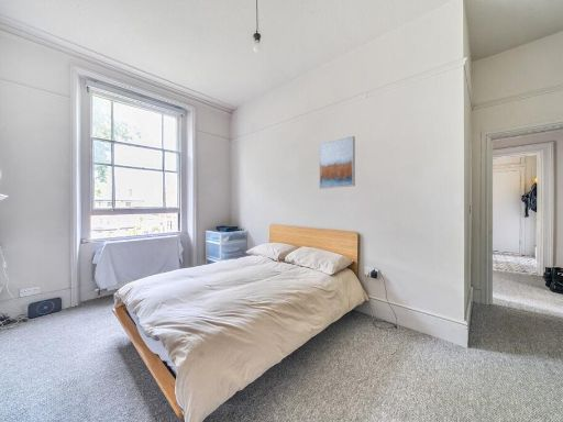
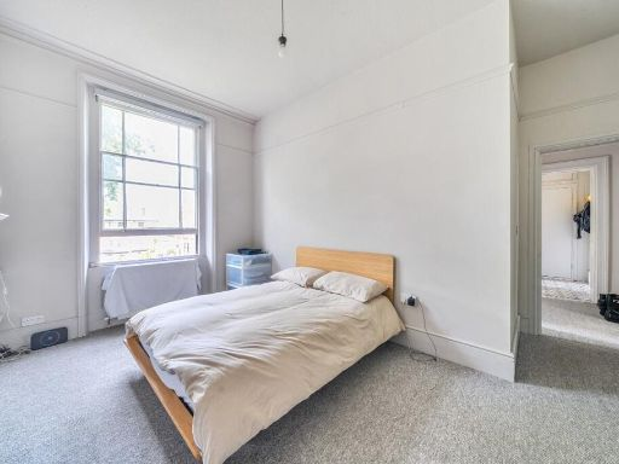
- wall art [318,135,356,190]
